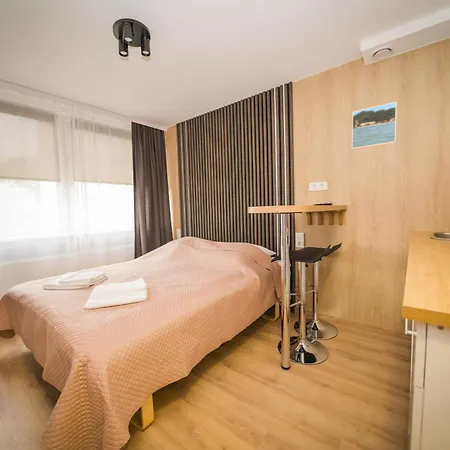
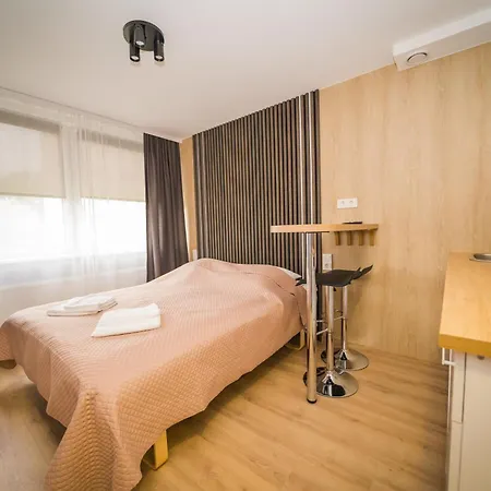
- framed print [351,101,398,150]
